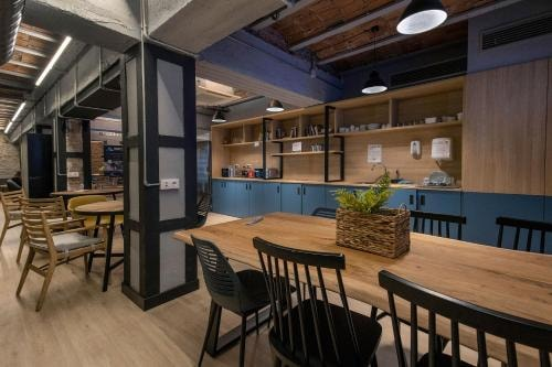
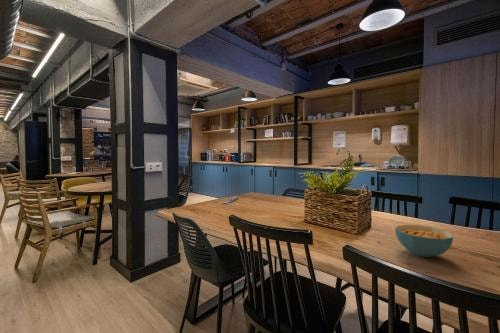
+ cereal bowl [394,224,454,258]
